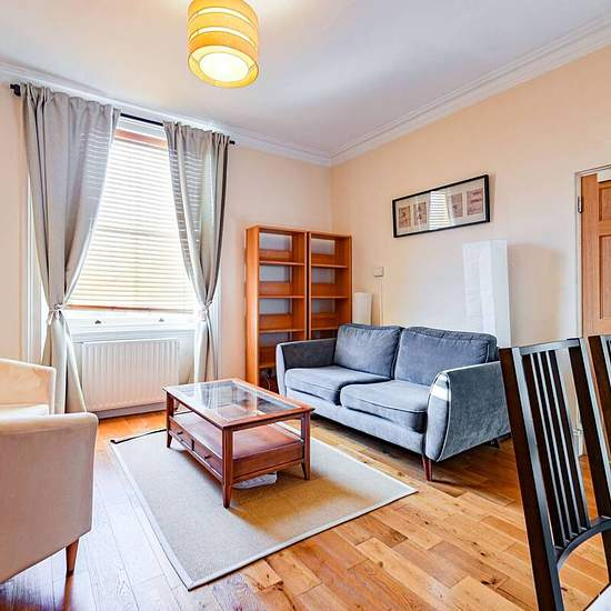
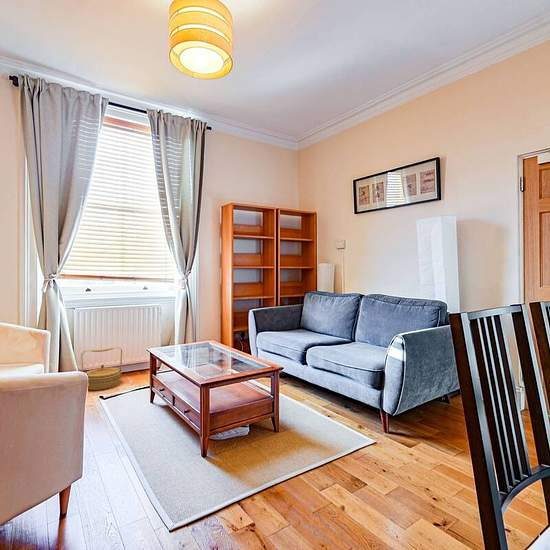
+ basket [80,346,123,391]
